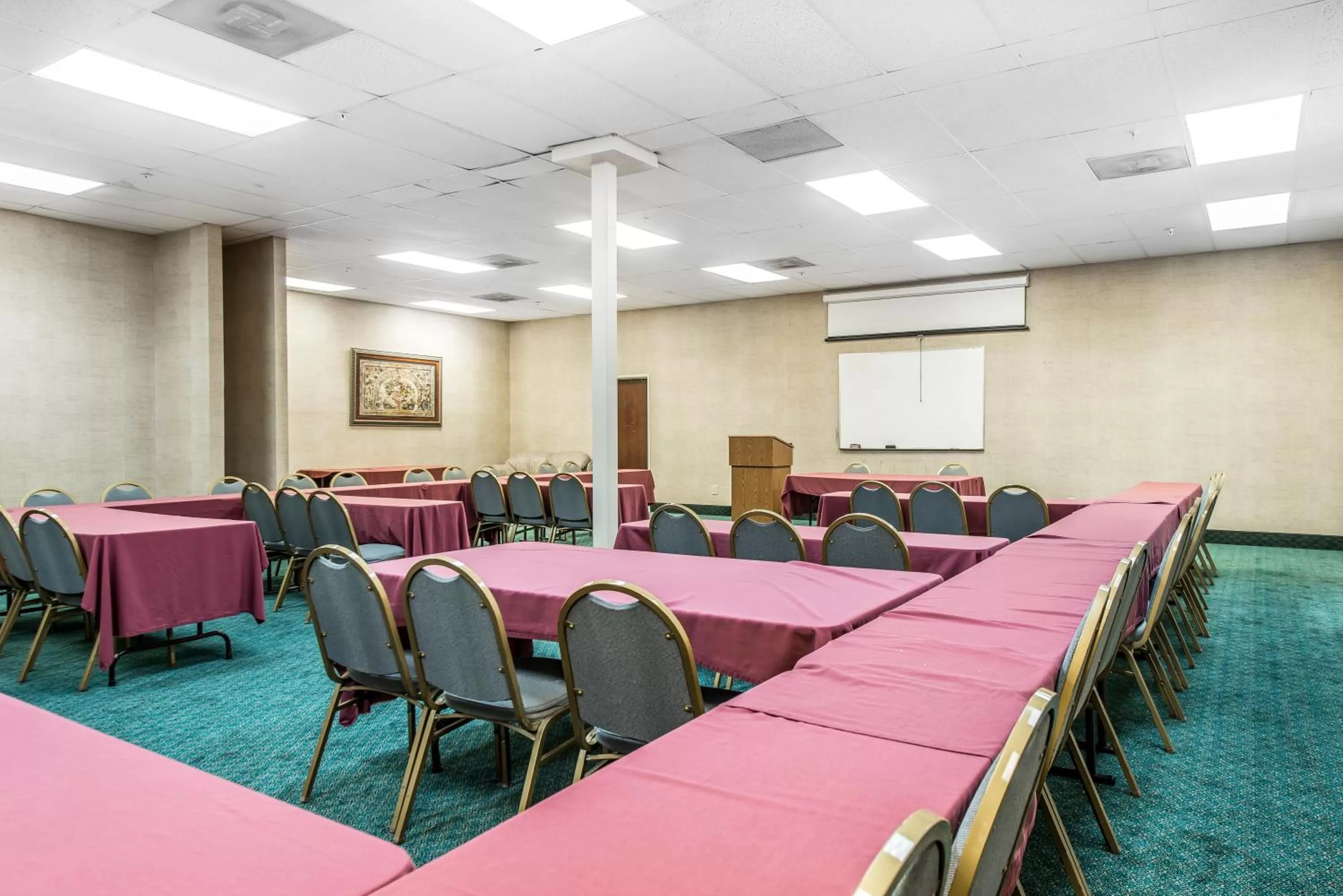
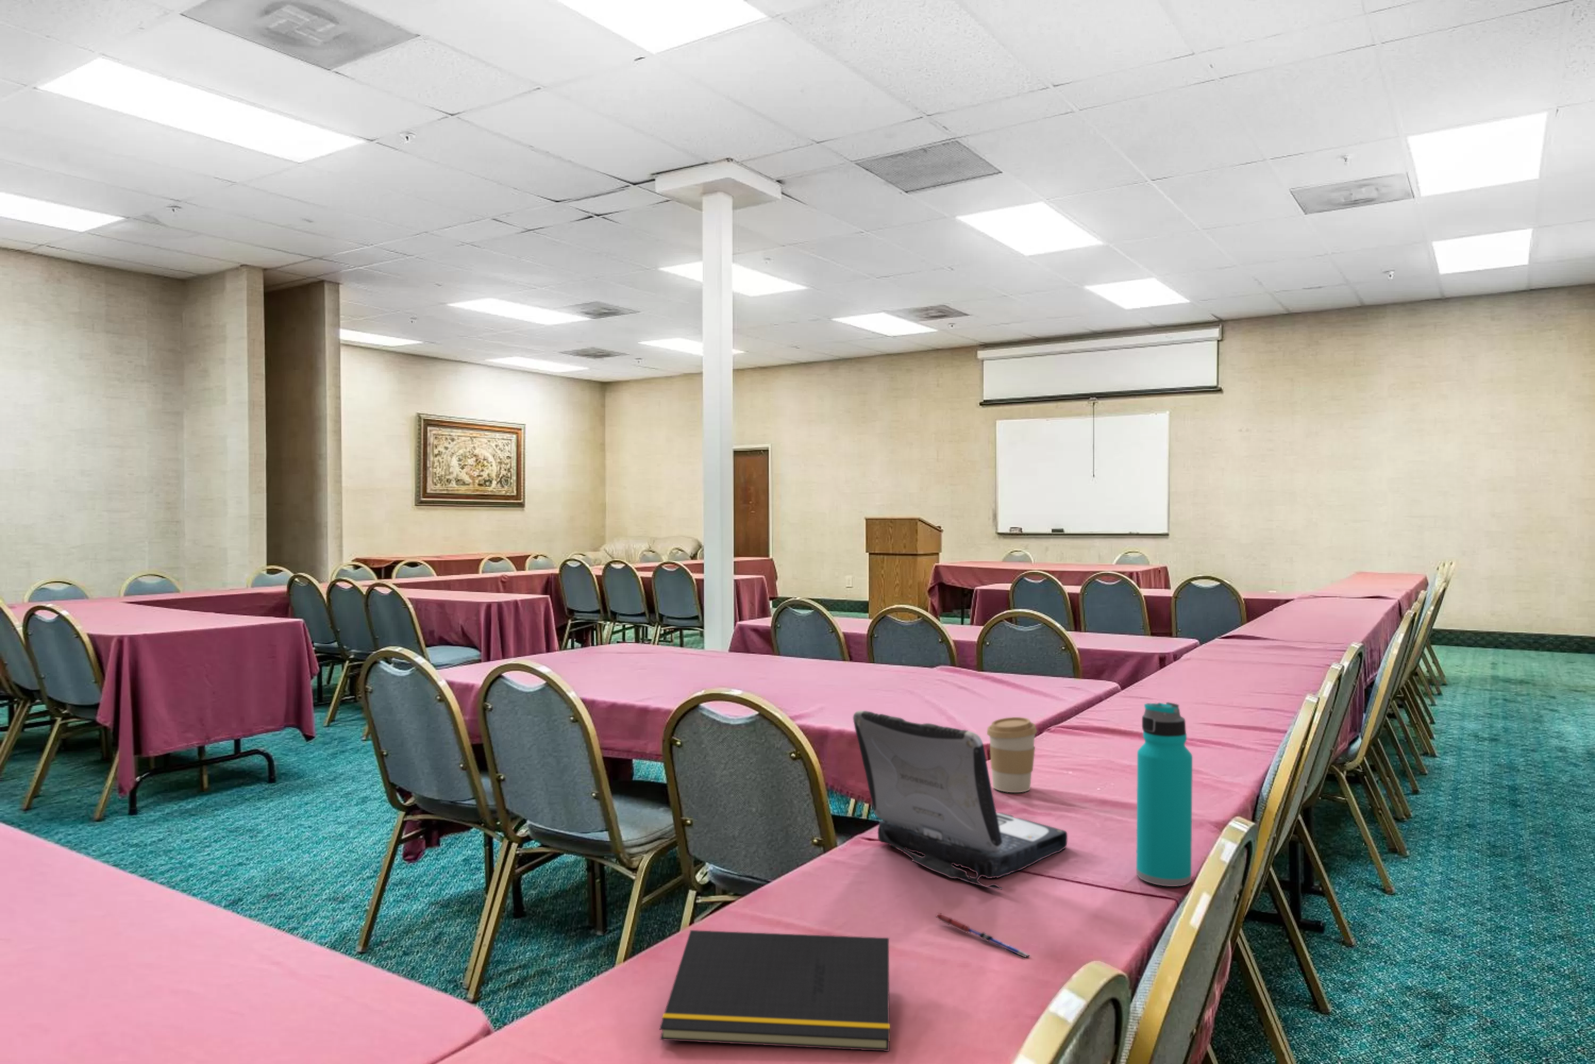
+ water bottle [1135,702,1194,887]
+ pen [935,912,1031,960]
+ laptop [853,710,1068,891]
+ coffee cup [986,716,1037,793]
+ notepad [659,930,891,1052]
